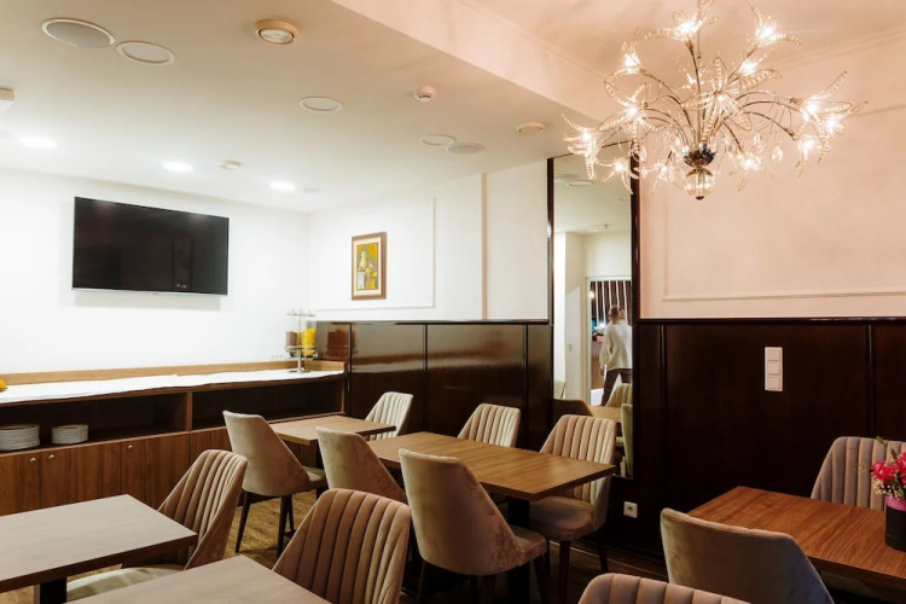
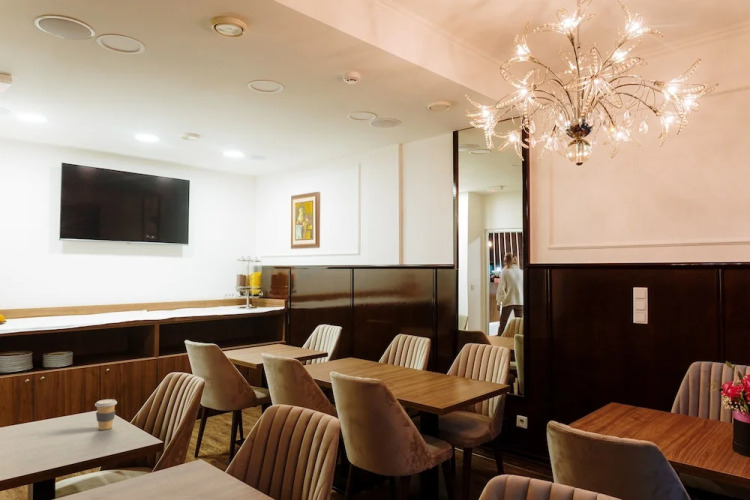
+ coffee cup [94,398,118,431]
